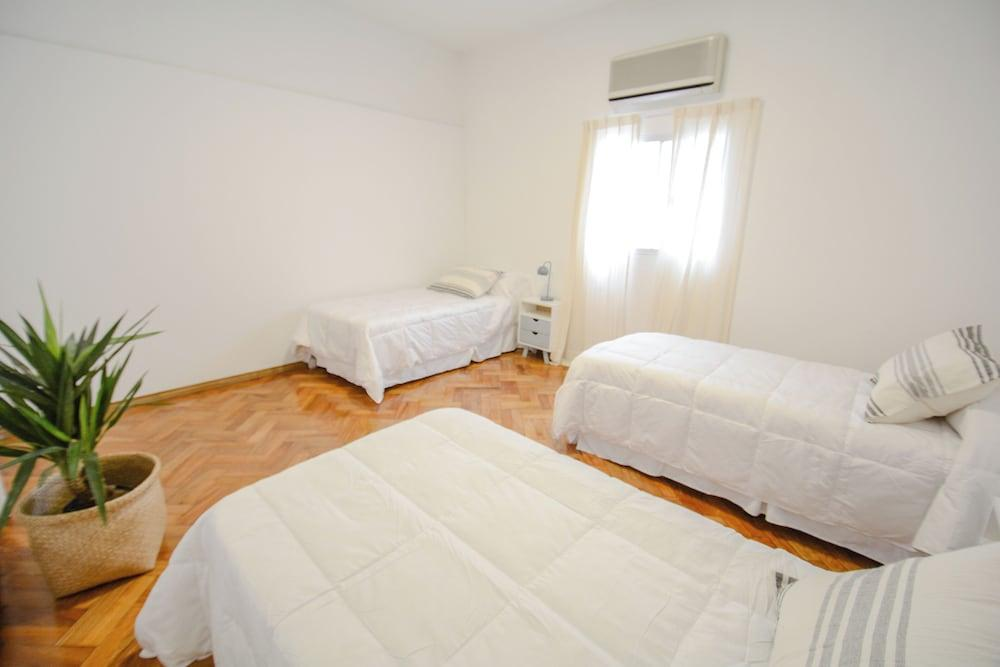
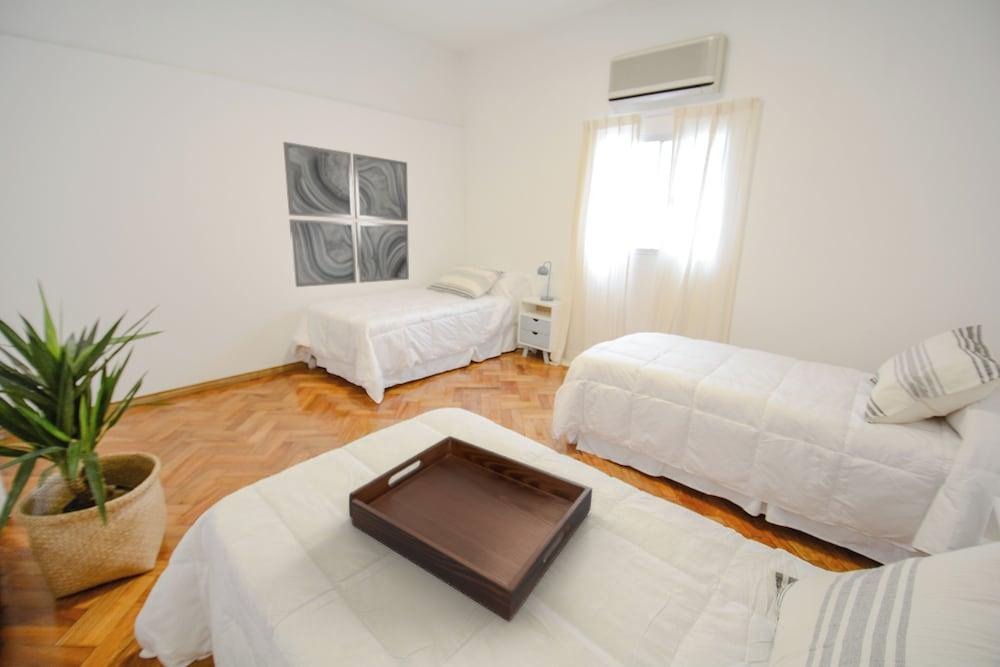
+ wall art [282,141,410,288]
+ serving tray [348,435,593,622]
